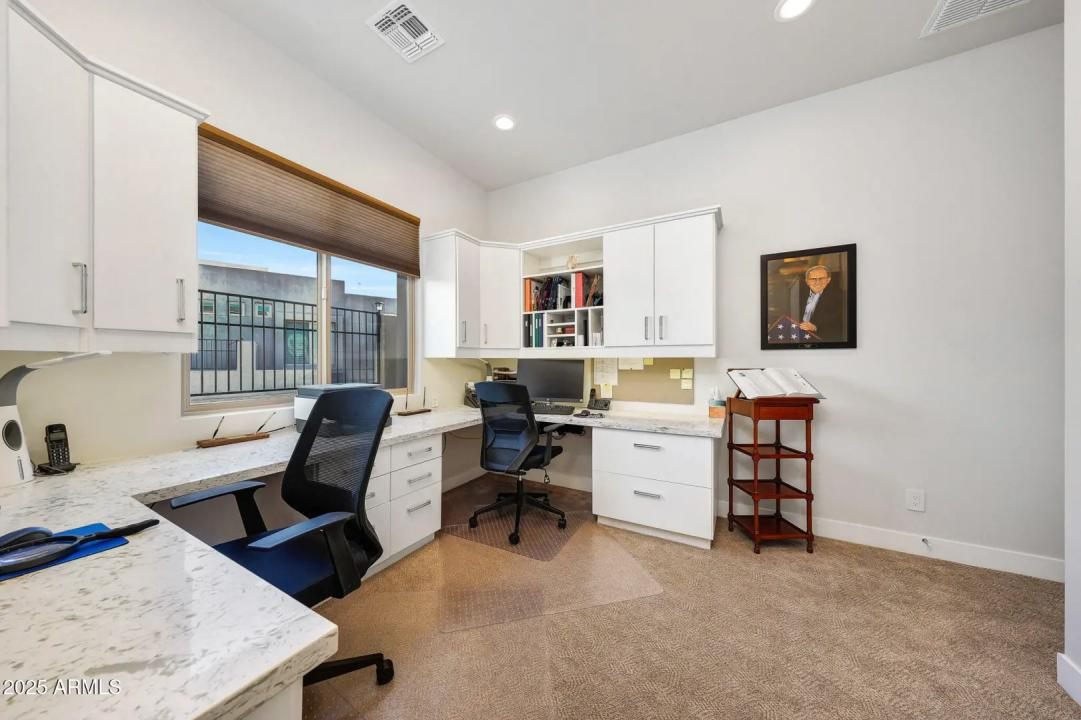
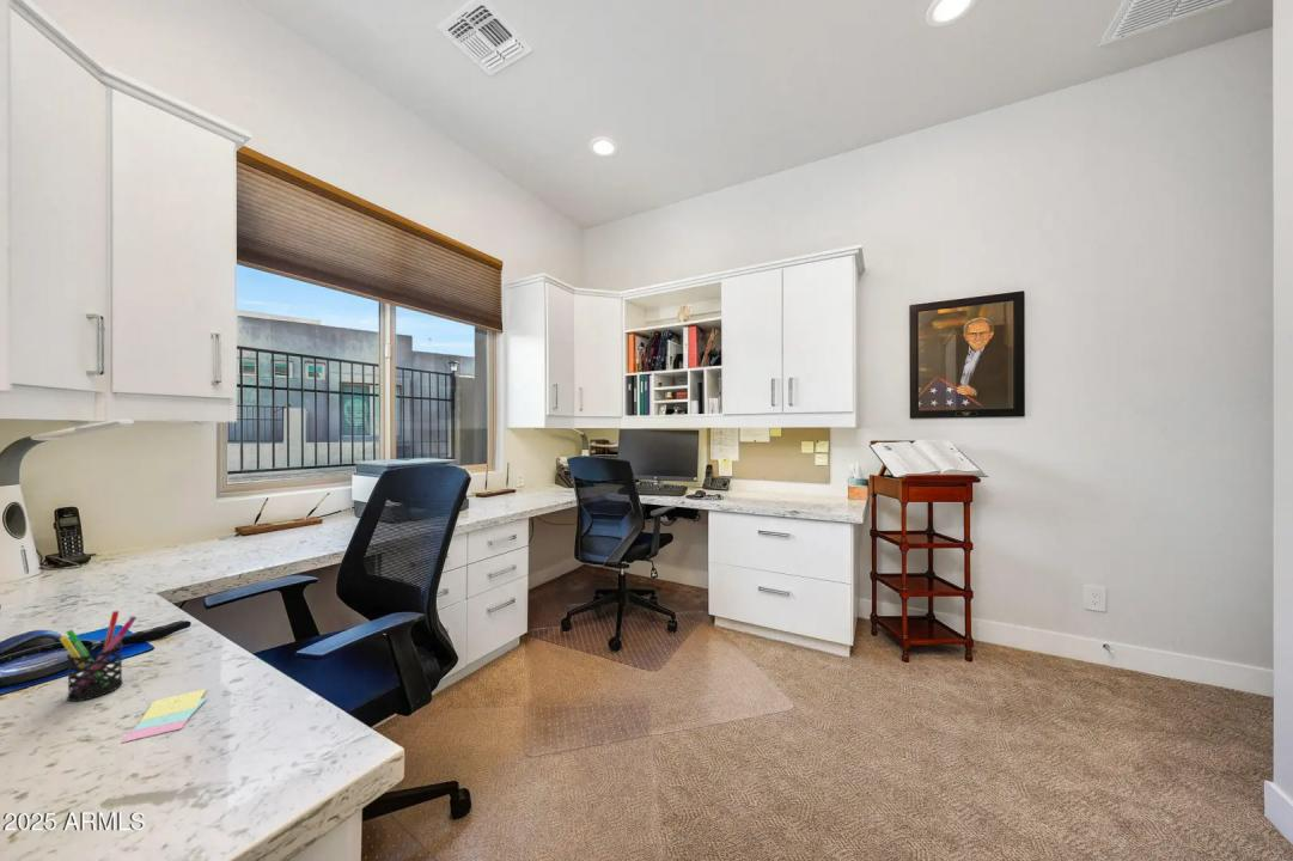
+ pen holder [59,610,138,702]
+ sticky notes [121,688,208,744]
